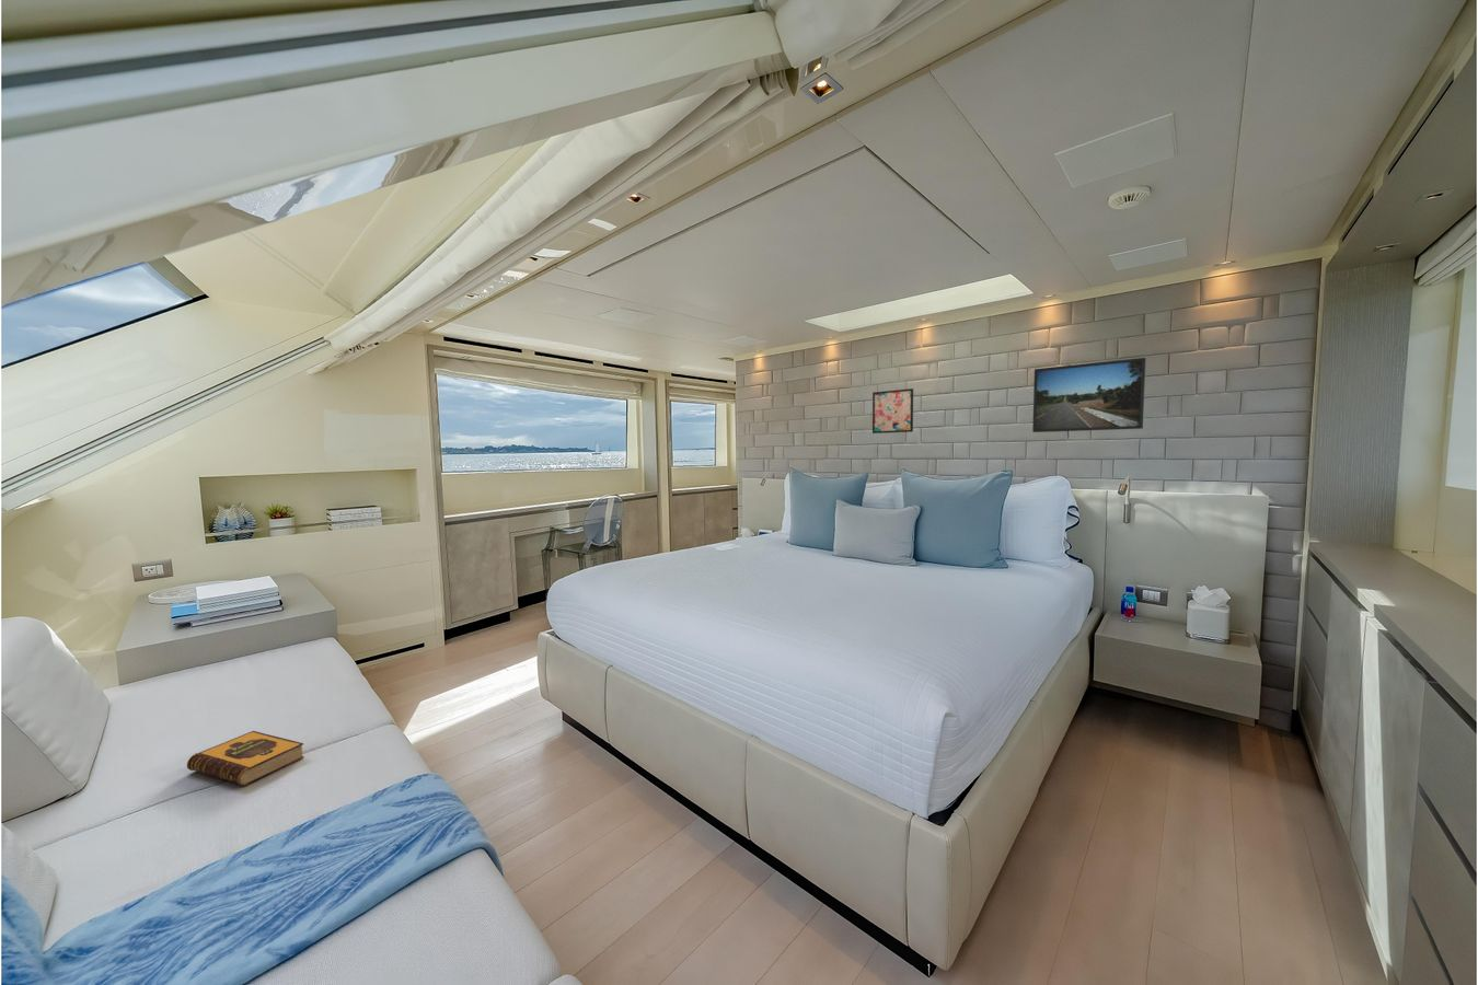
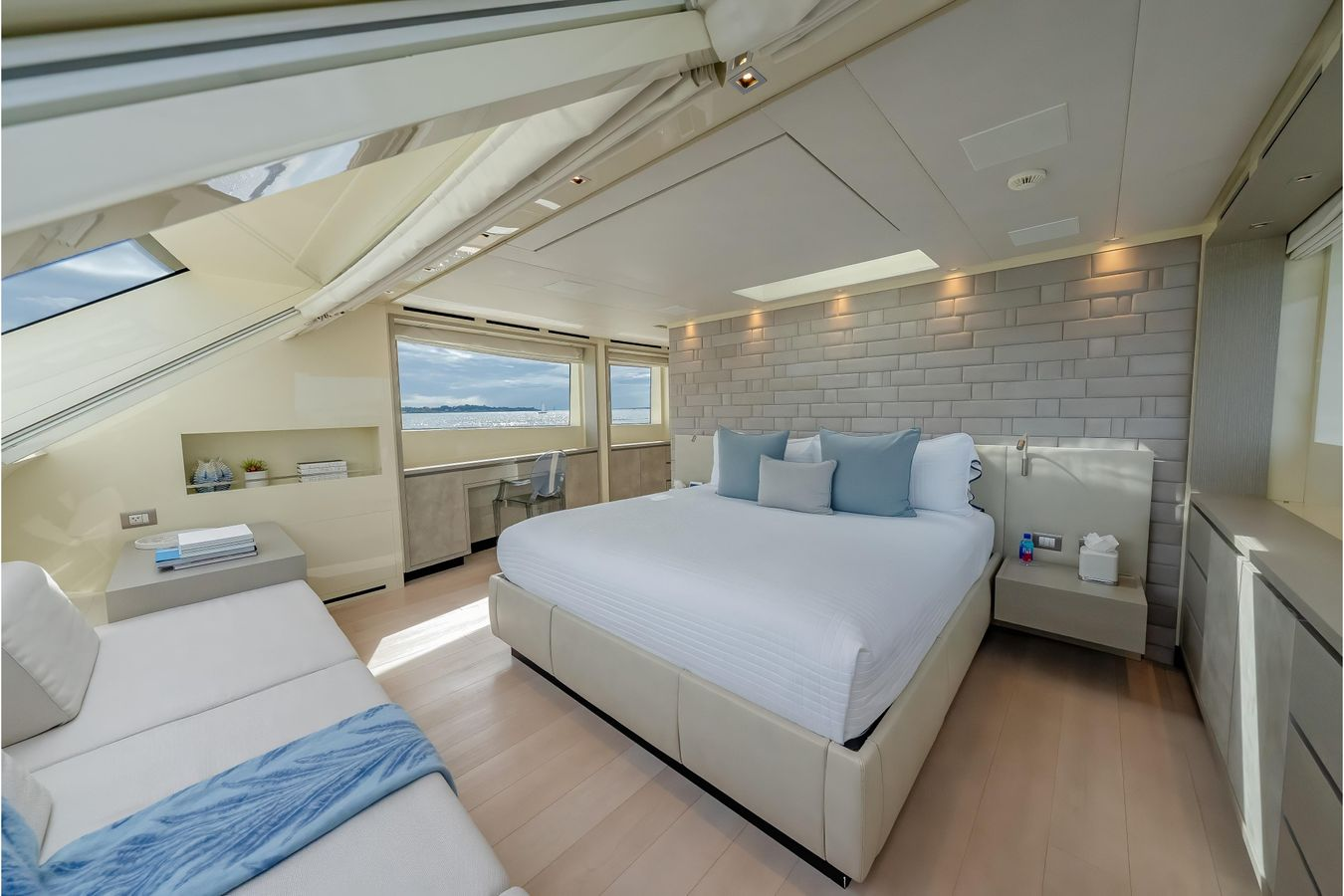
- wall art [871,387,914,434]
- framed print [1032,357,1147,433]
- hardback book [186,730,306,787]
